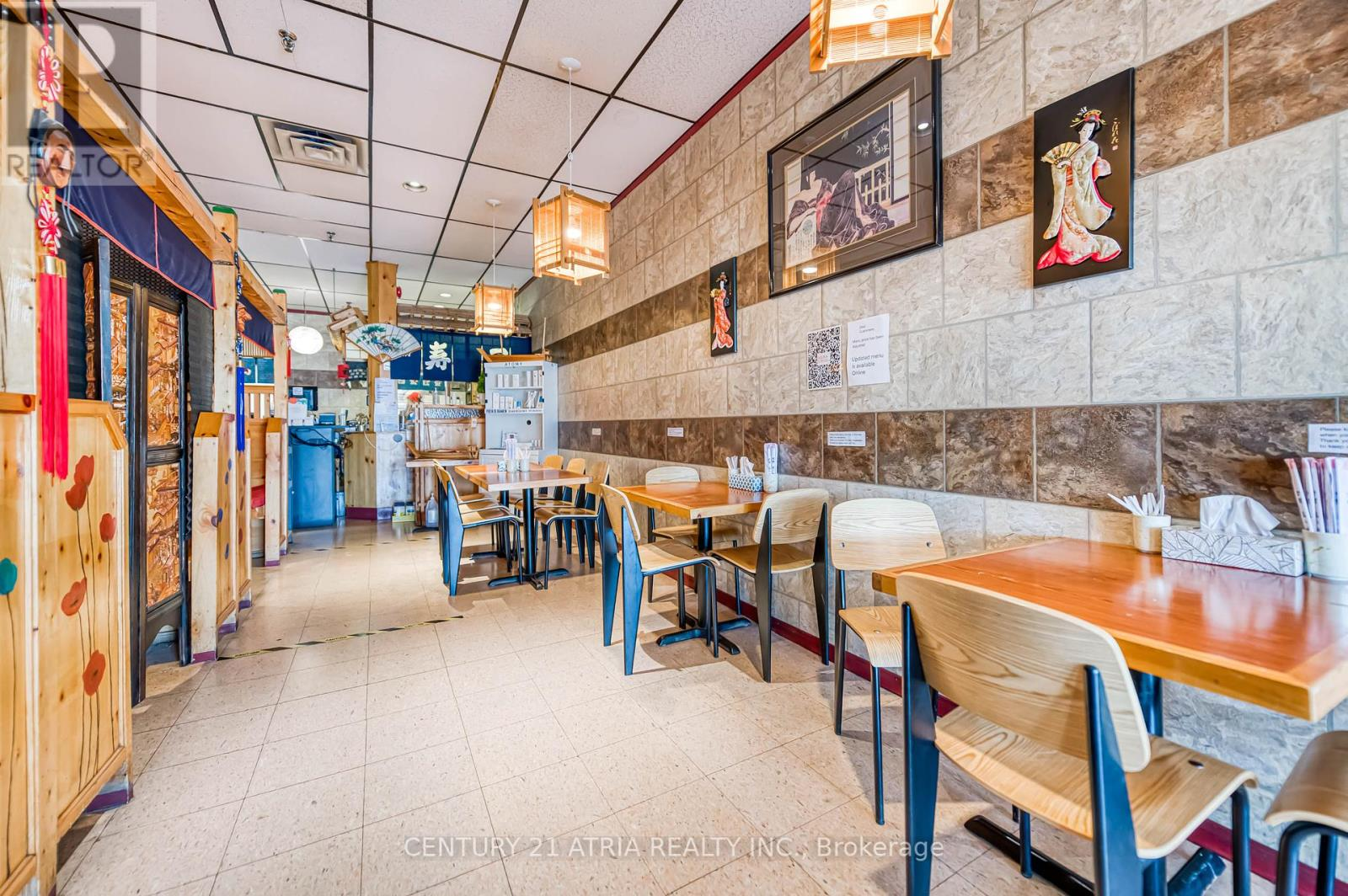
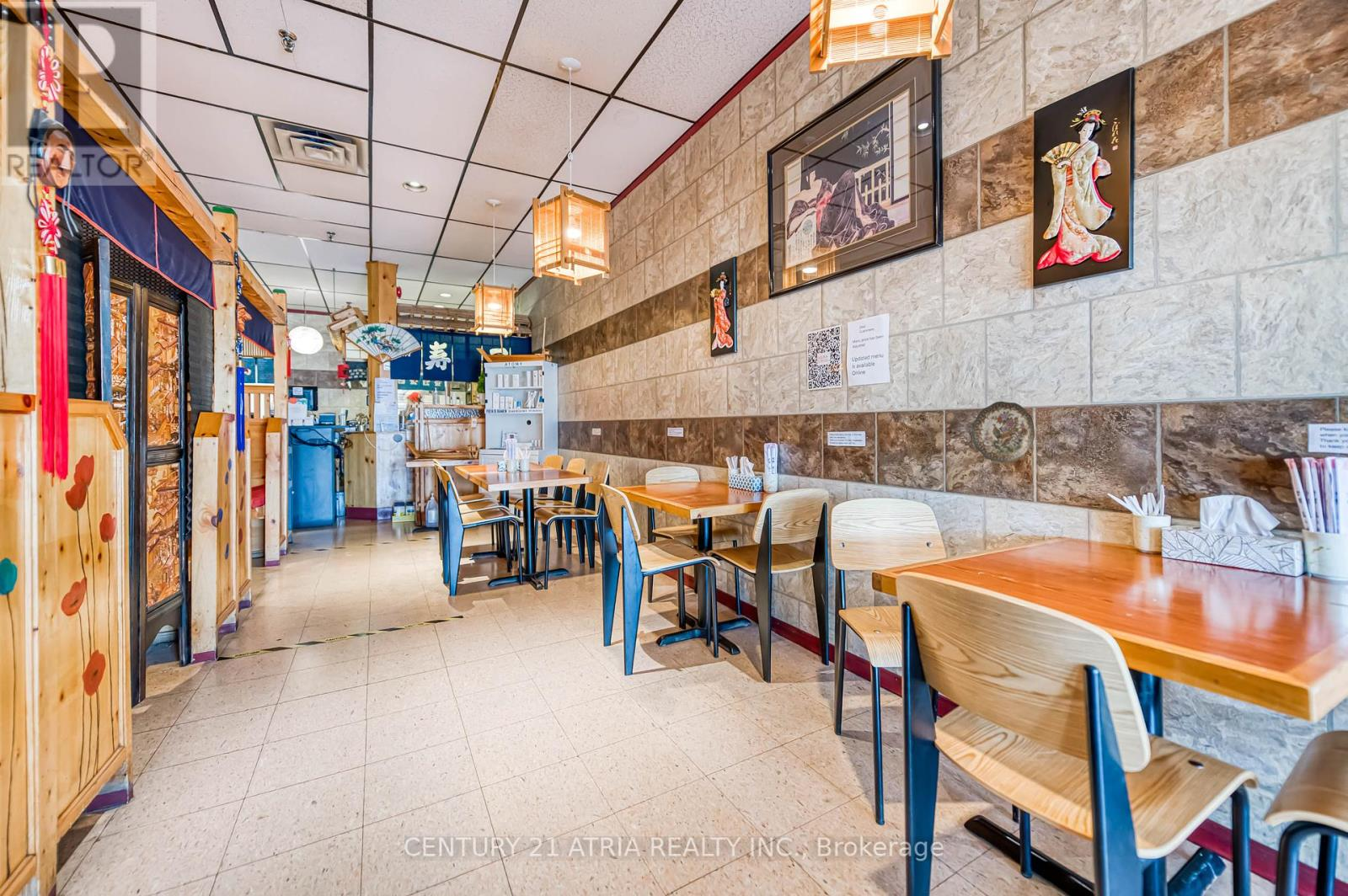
+ decorative plate [971,401,1035,463]
